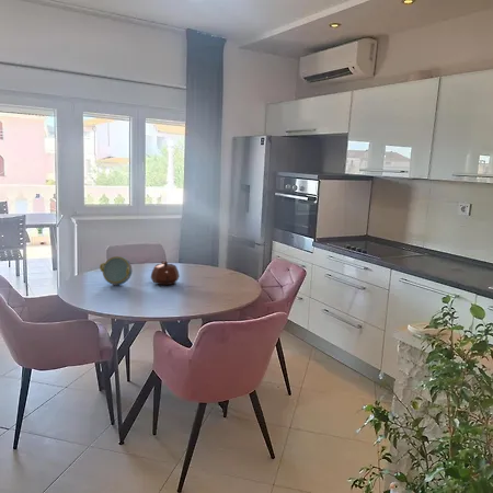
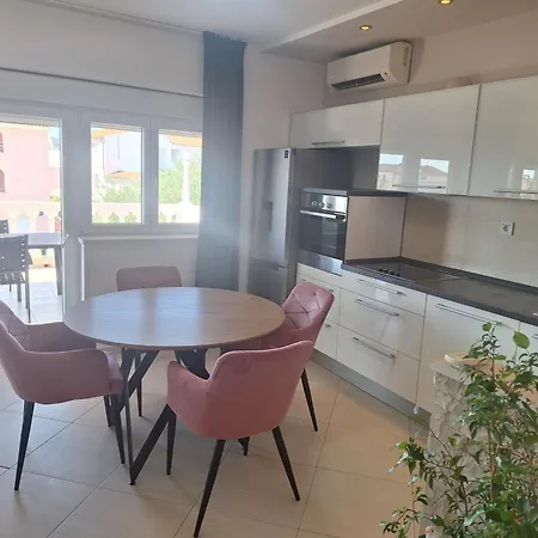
- teapot [150,260,181,286]
- decorative bowl [99,255,133,286]
